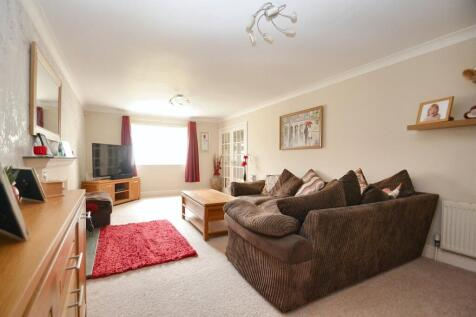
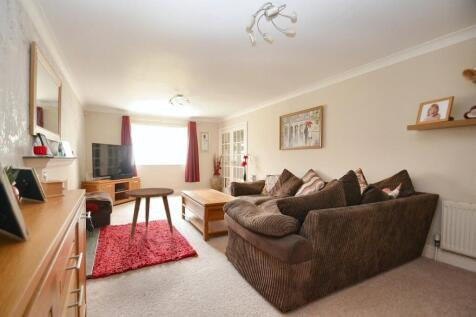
+ side table [124,187,175,245]
